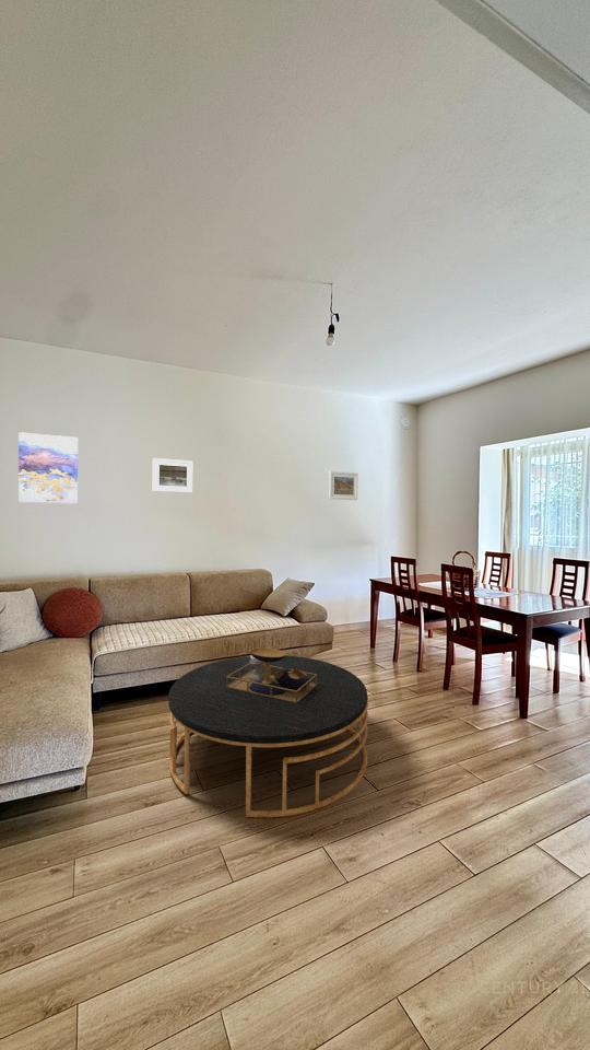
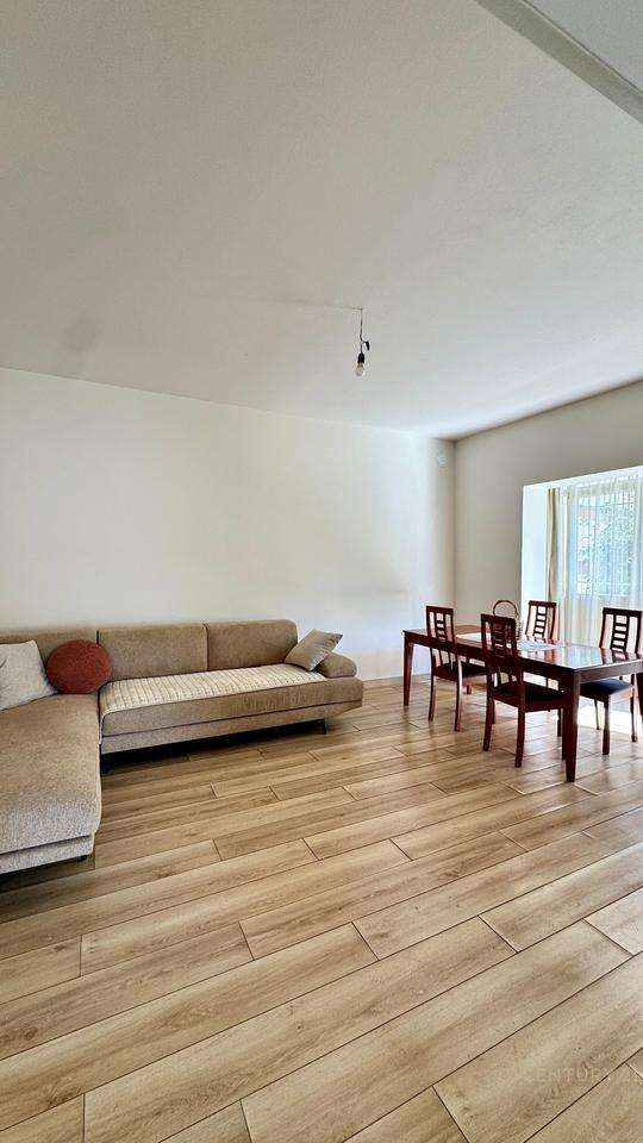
- coffee table [167,646,369,819]
- wall art [17,431,79,505]
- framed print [328,470,359,501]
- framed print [152,457,194,493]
